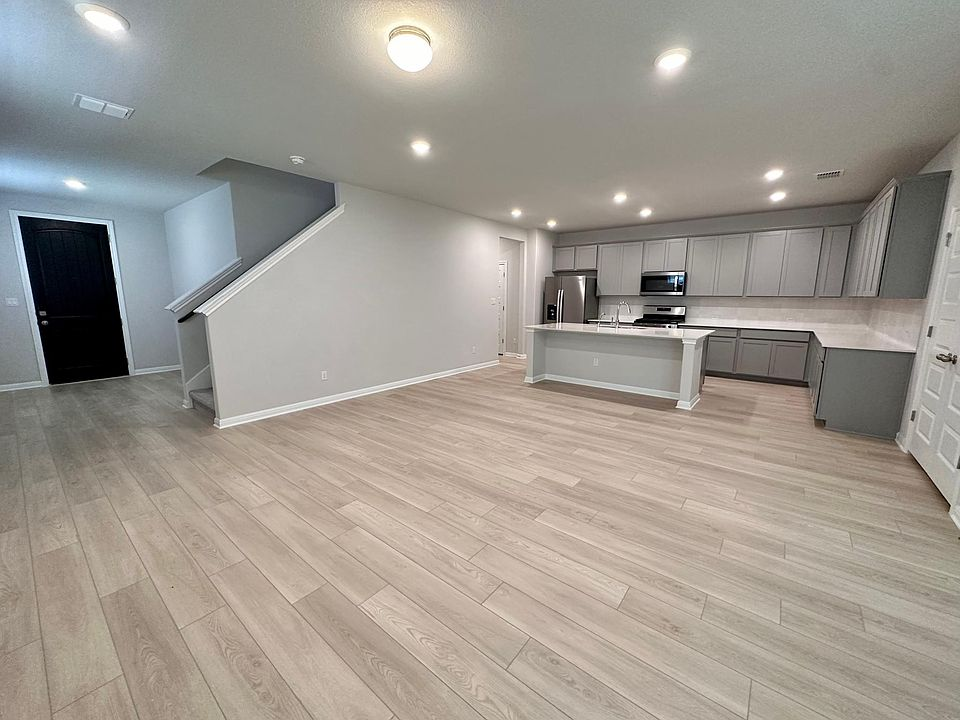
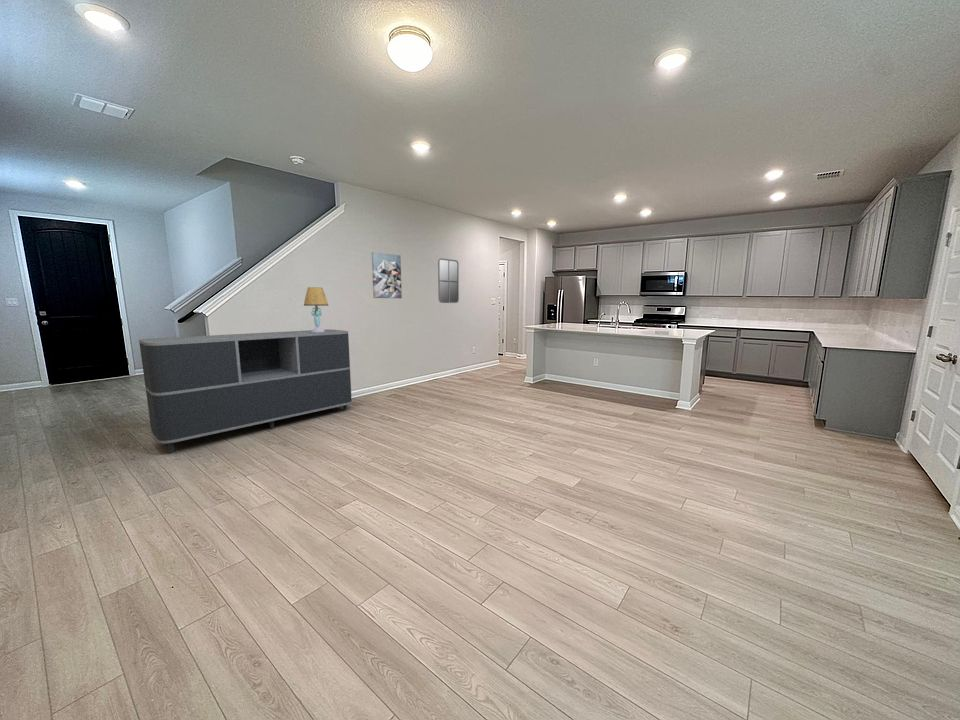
+ home mirror [437,257,460,304]
+ table lamp [303,286,329,332]
+ sideboard [138,329,353,453]
+ wall art [371,251,403,299]
